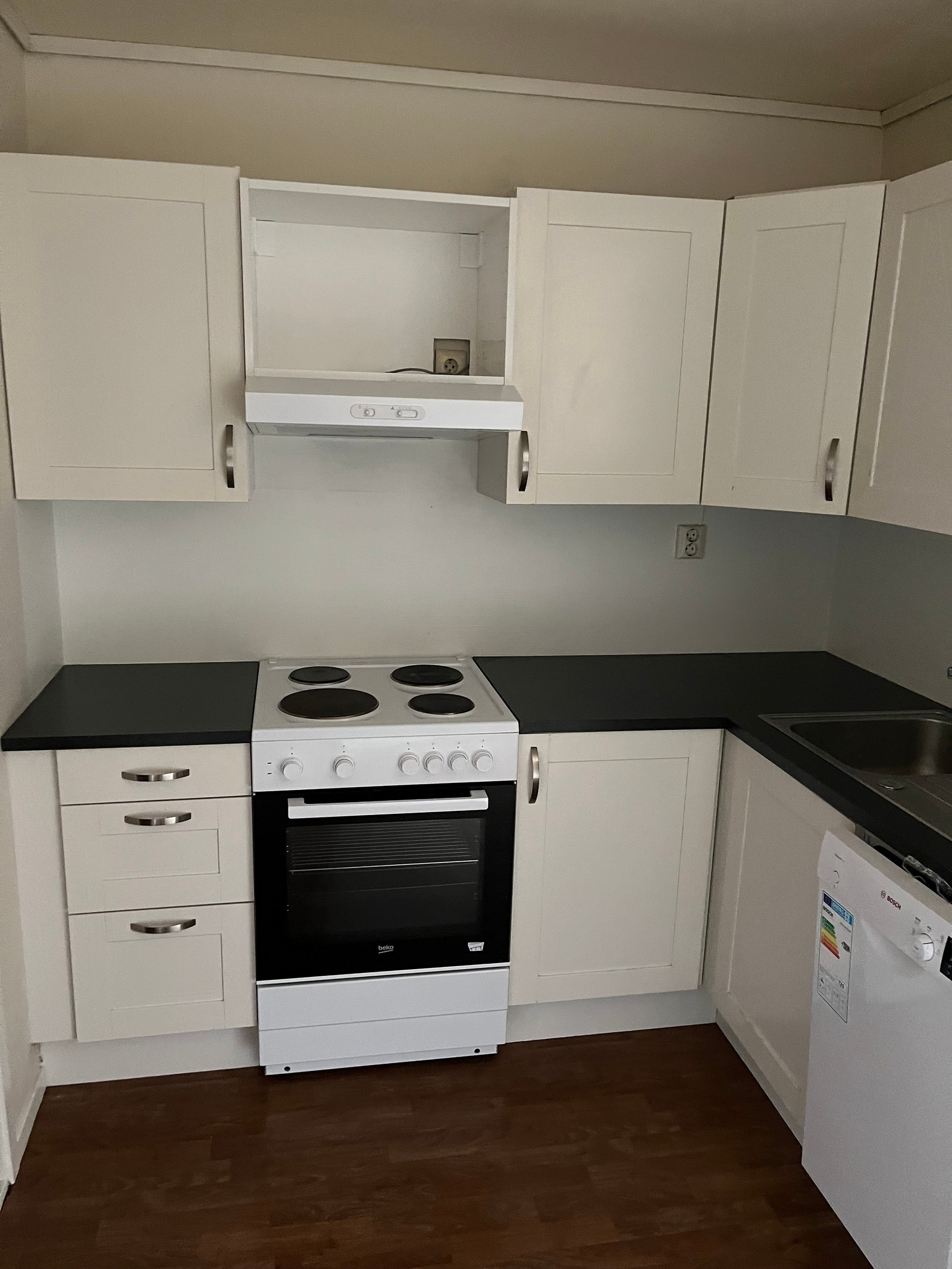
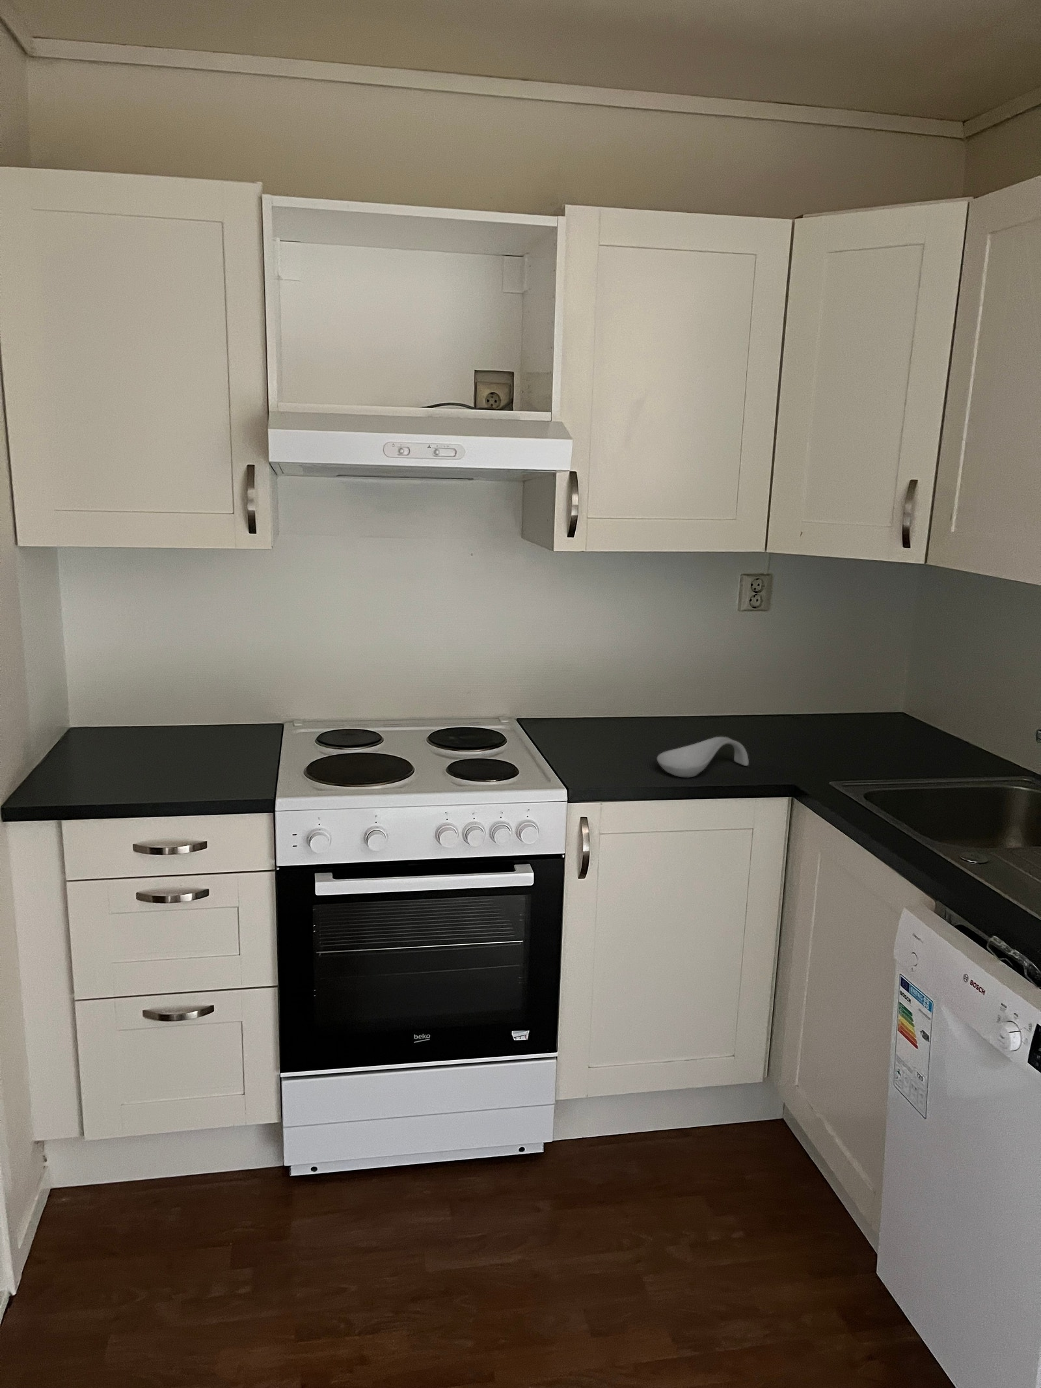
+ spoon rest [656,736,749,779]
